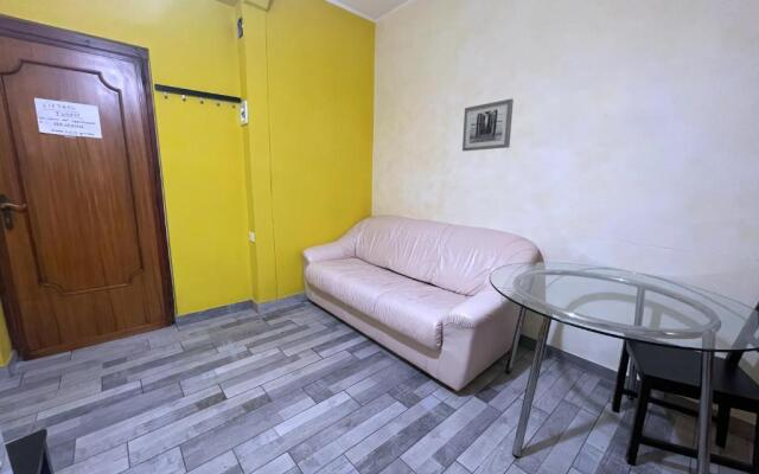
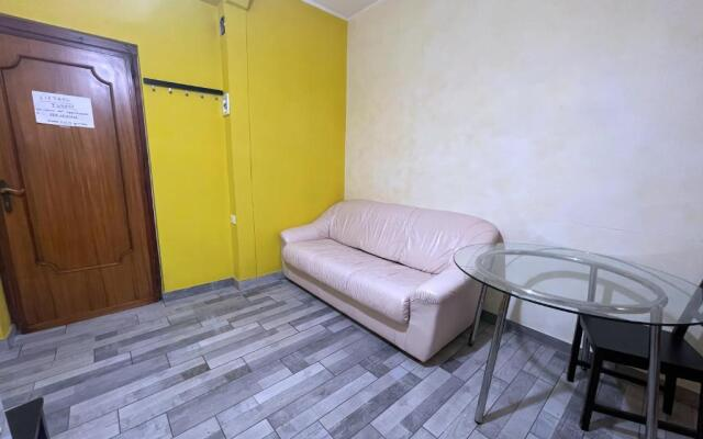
- wall art [461,97,515,153]
